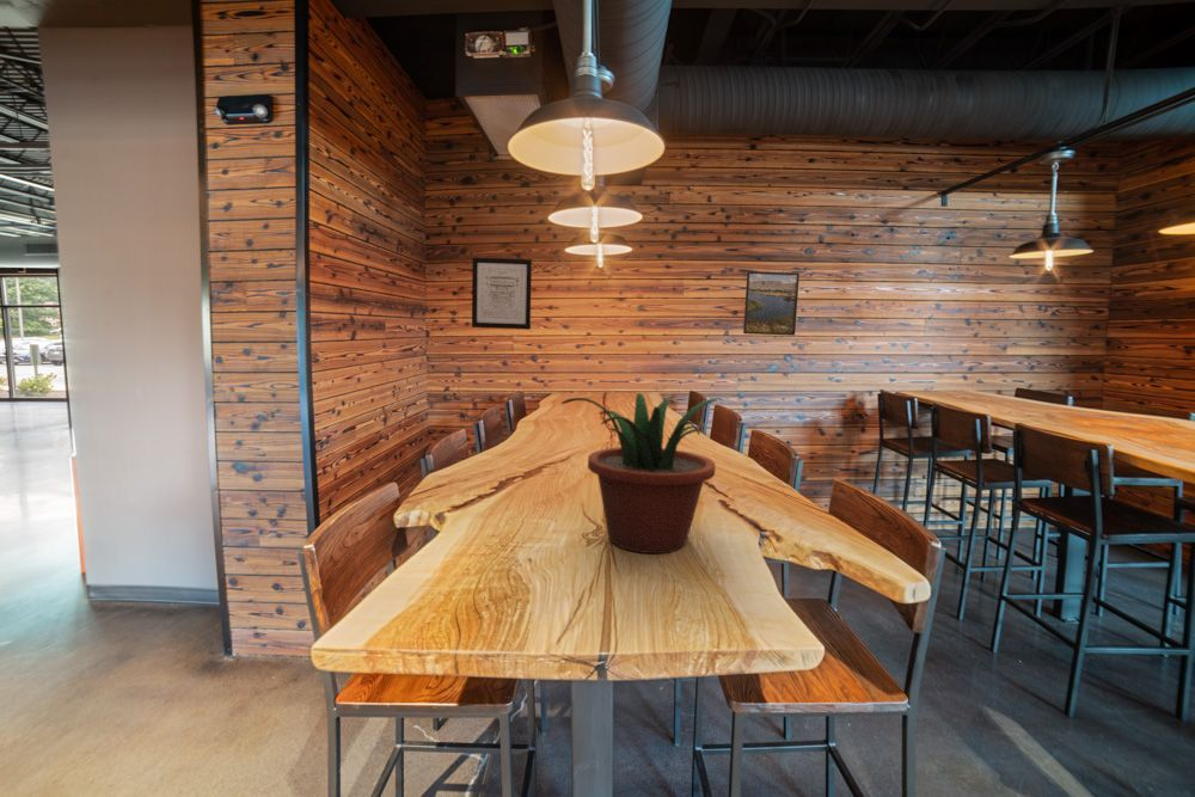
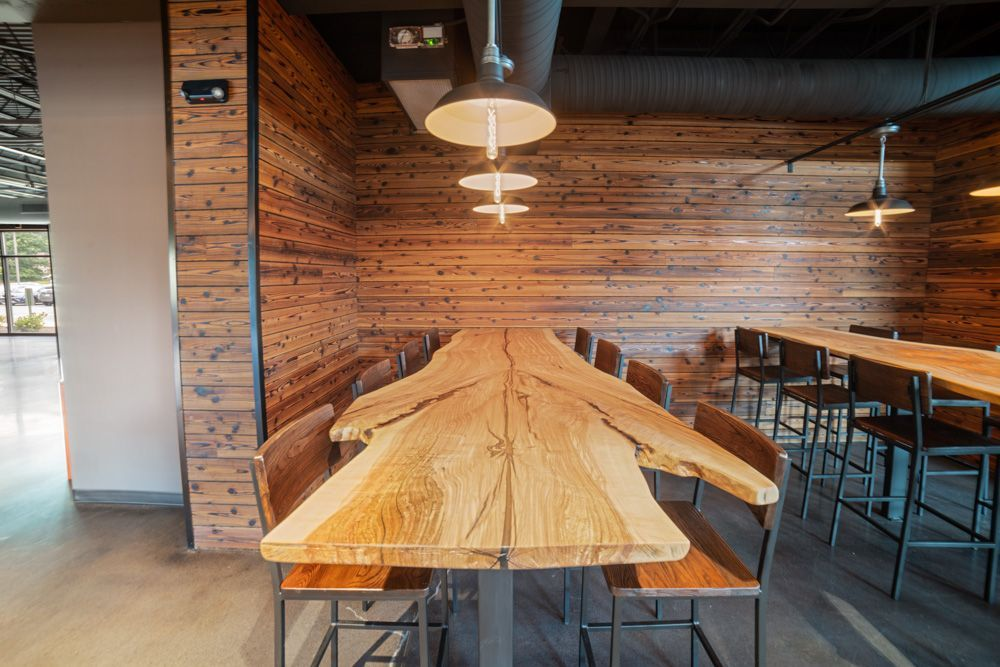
- potted plant [560,392,719,554]
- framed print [742,270,801,337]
- wall art [471,257,533,331]
